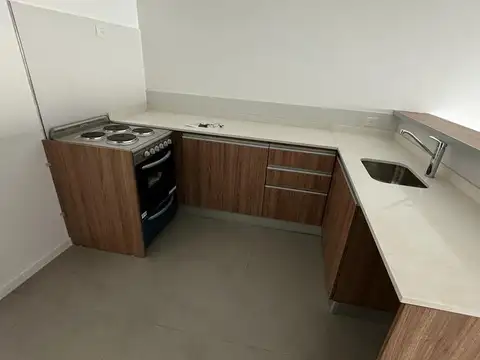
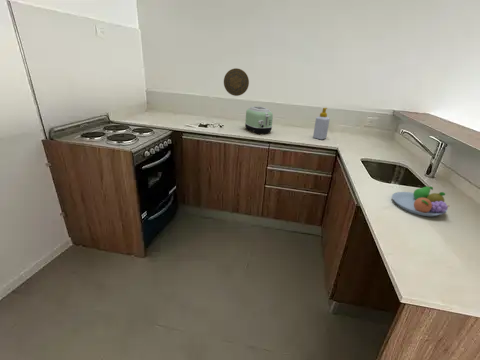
+ fruit bowl [391,185,450,217]
+ toaster [244,105,274,135]
+ soap bottle [312,107,331,140]
+ decorative plate [223,67,250,97]
